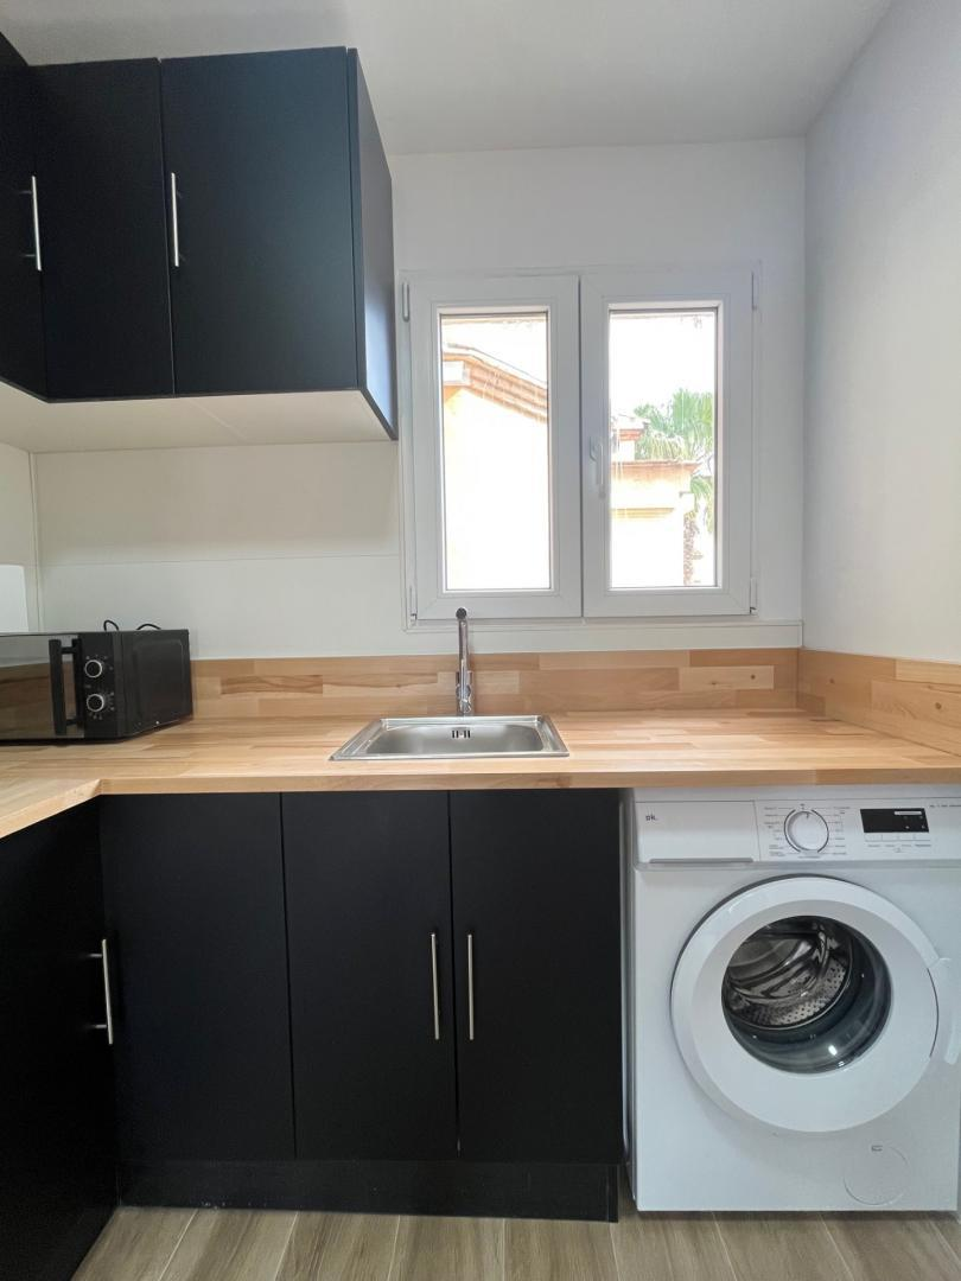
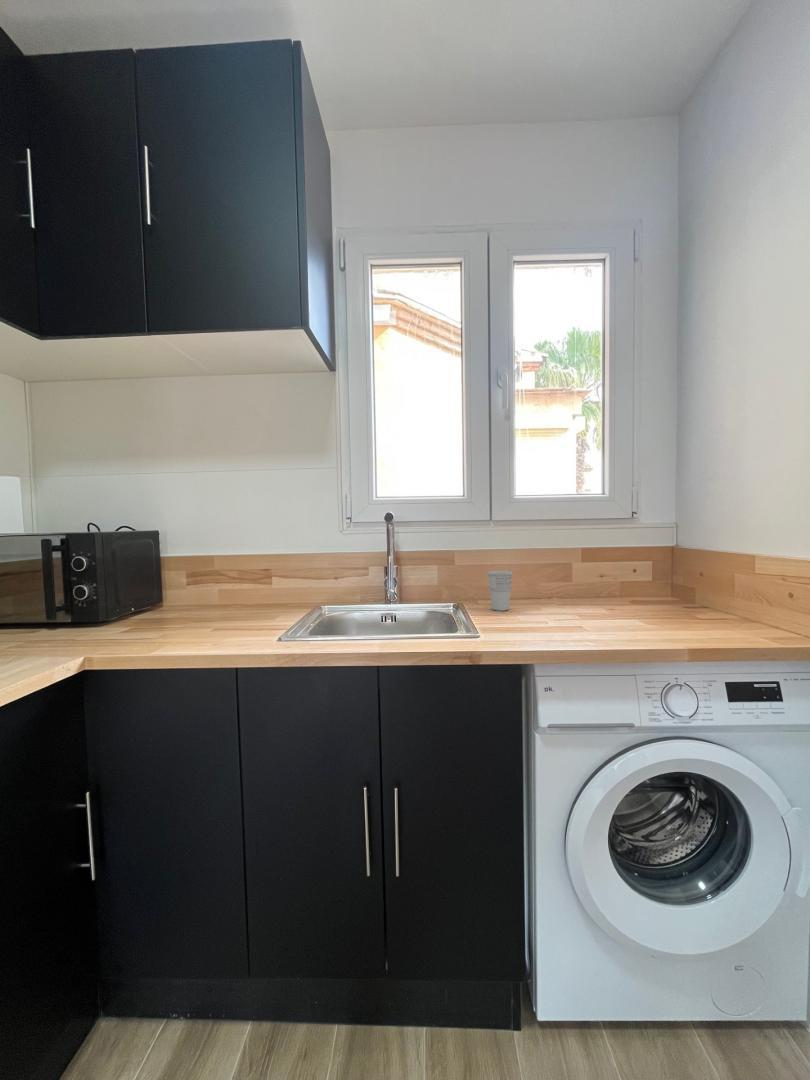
+ cup [486,570,514,612]
